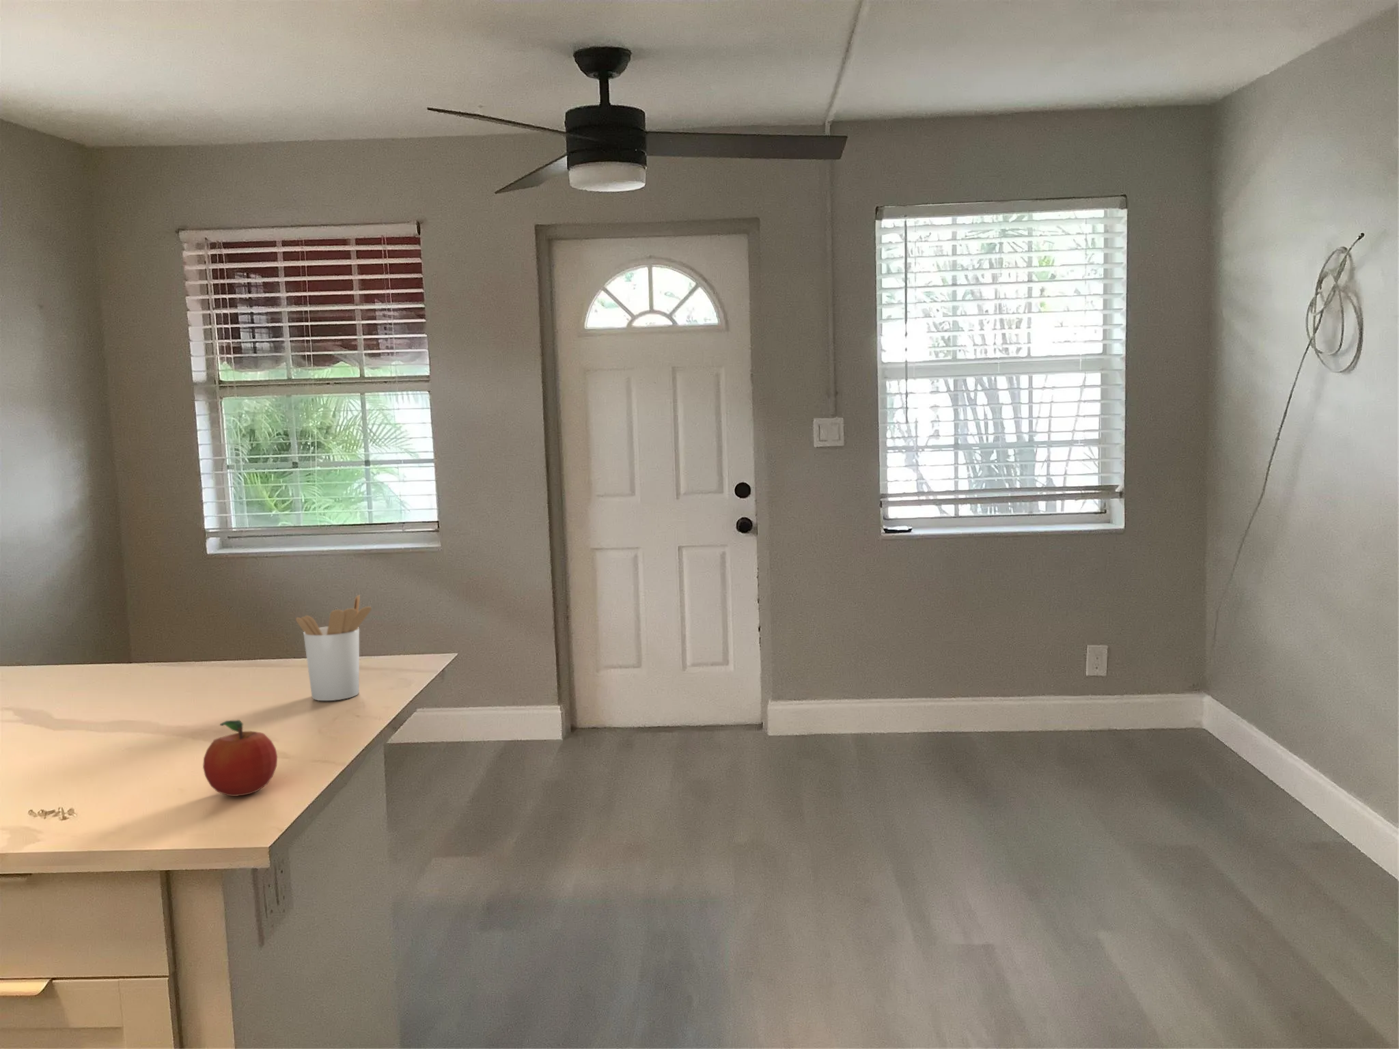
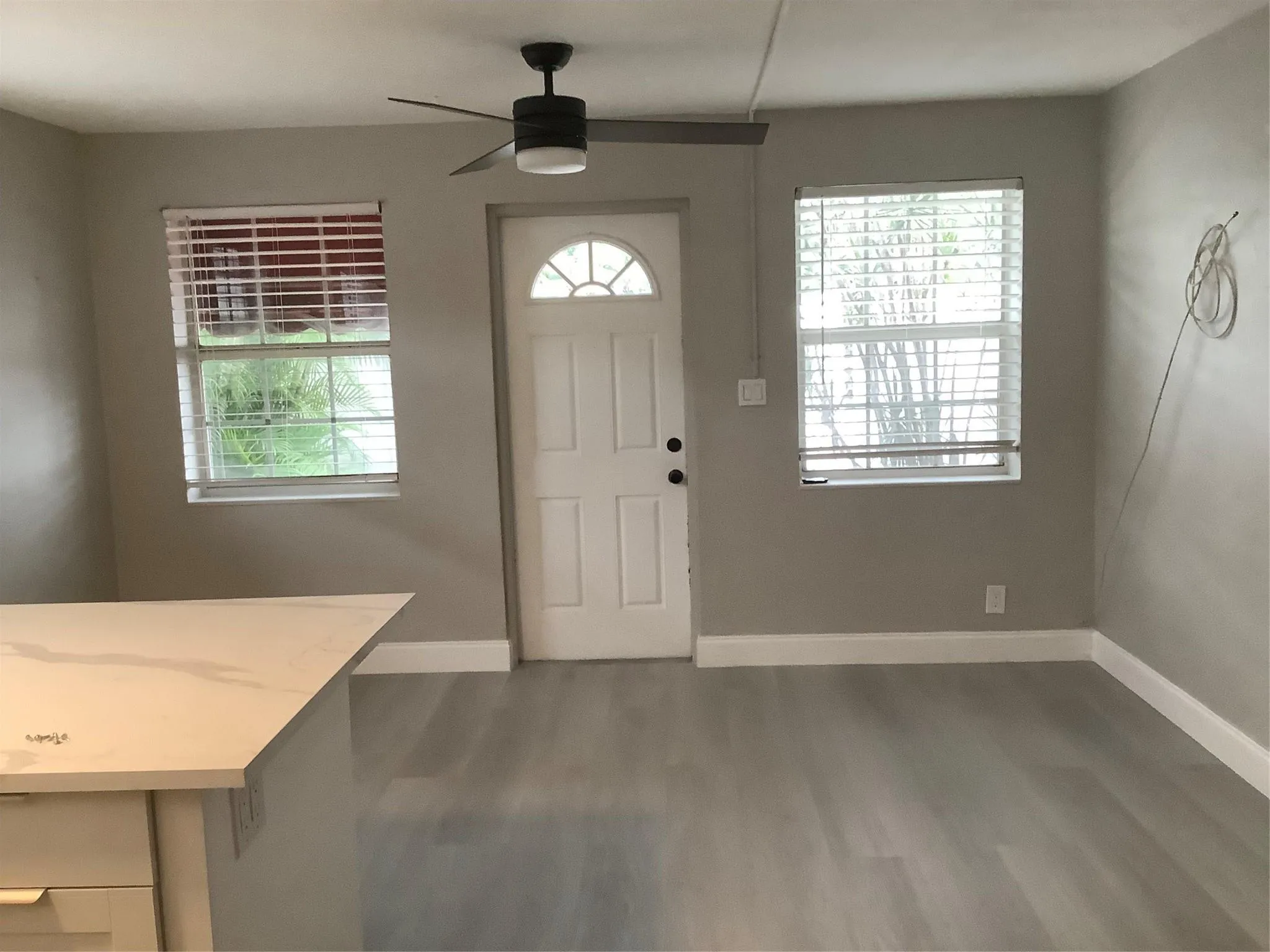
- utensil holder [295,594,372,702]
- fruit [203,720,278,797]
